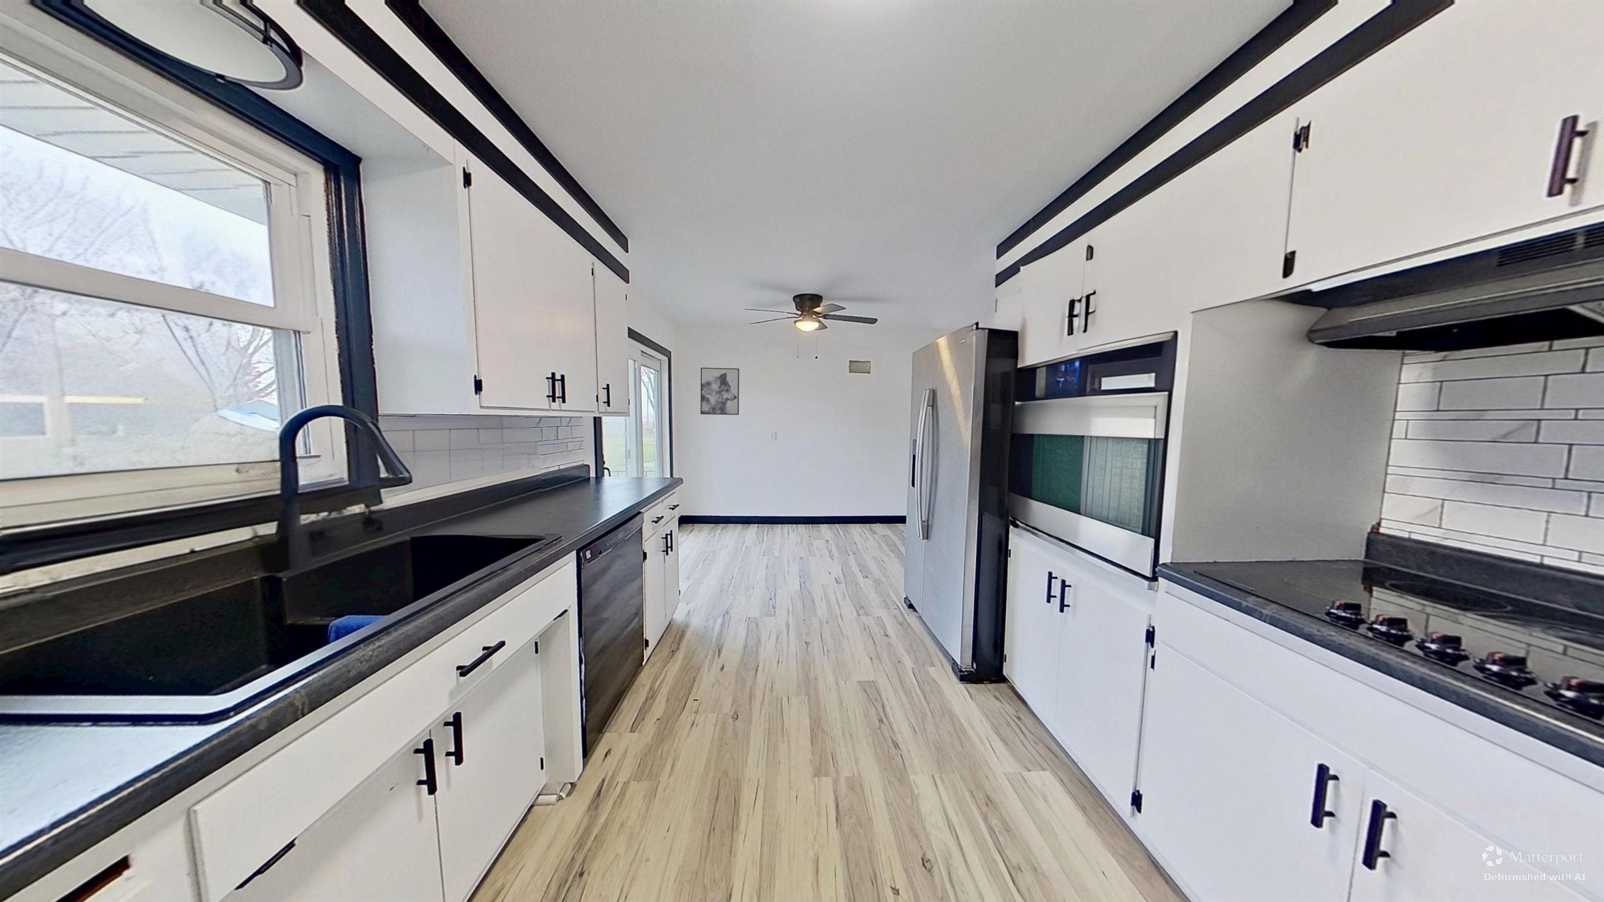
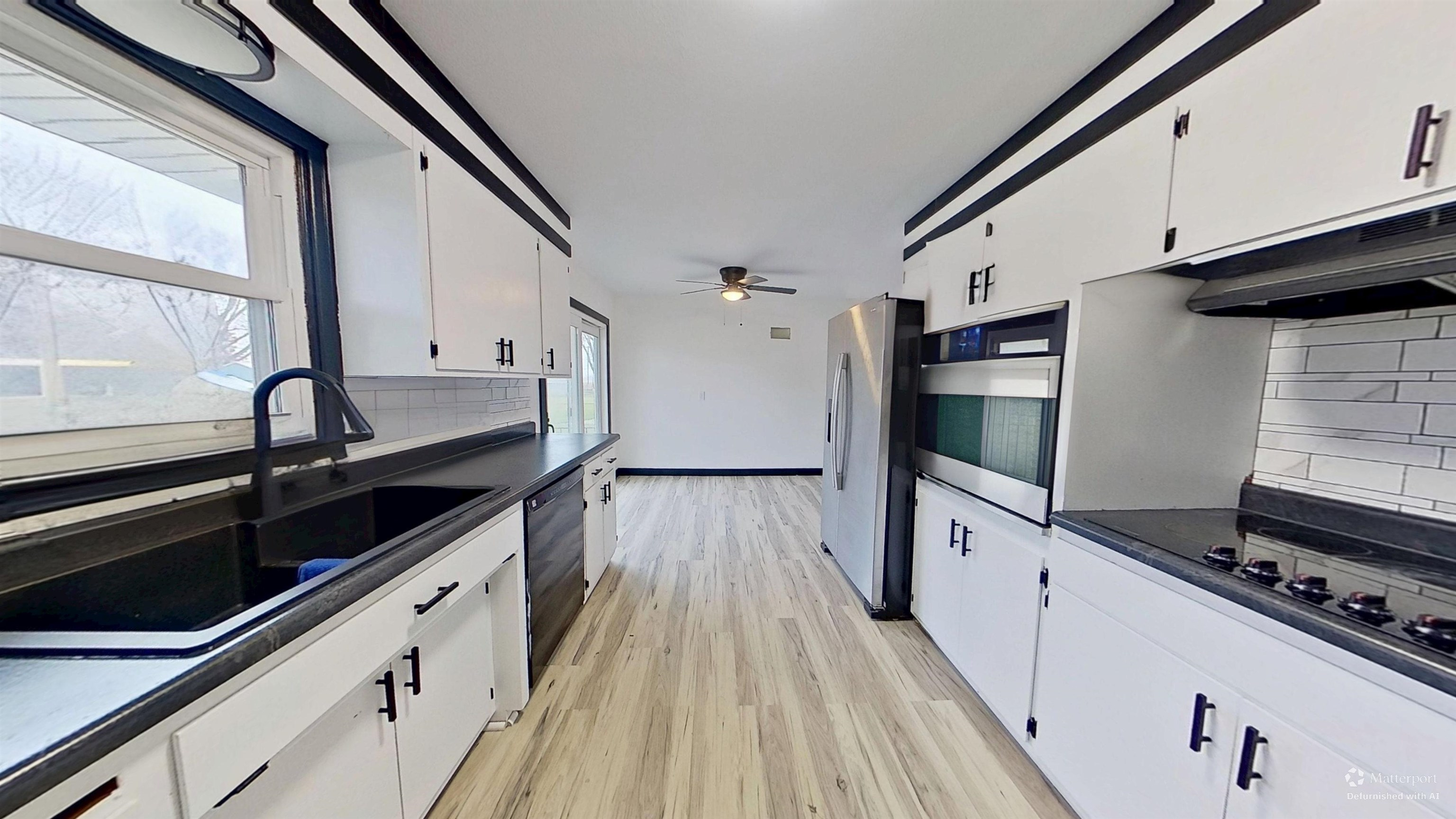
- wall art [701,367,740,415]
